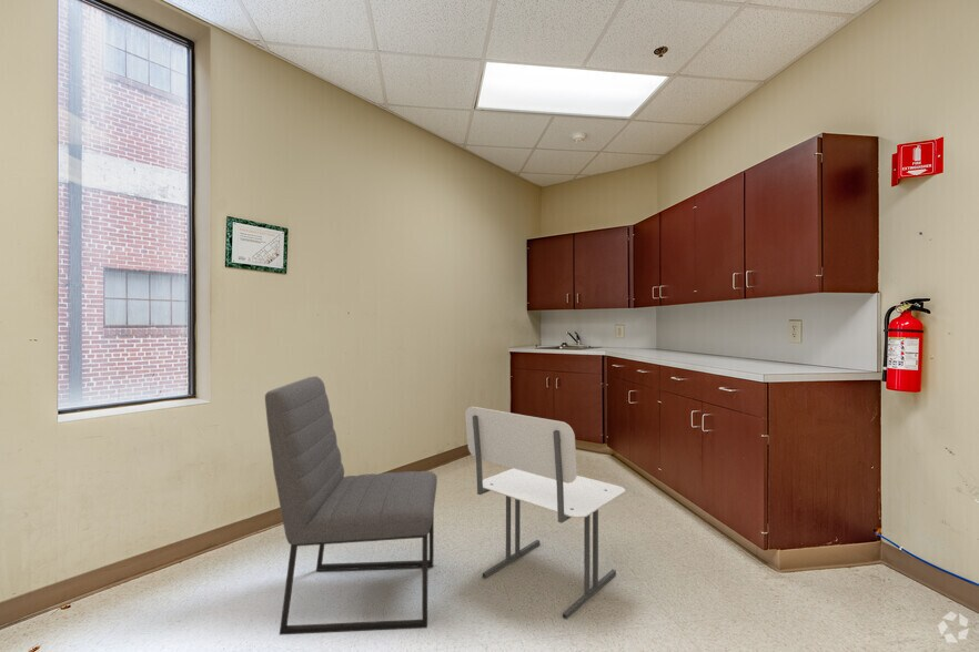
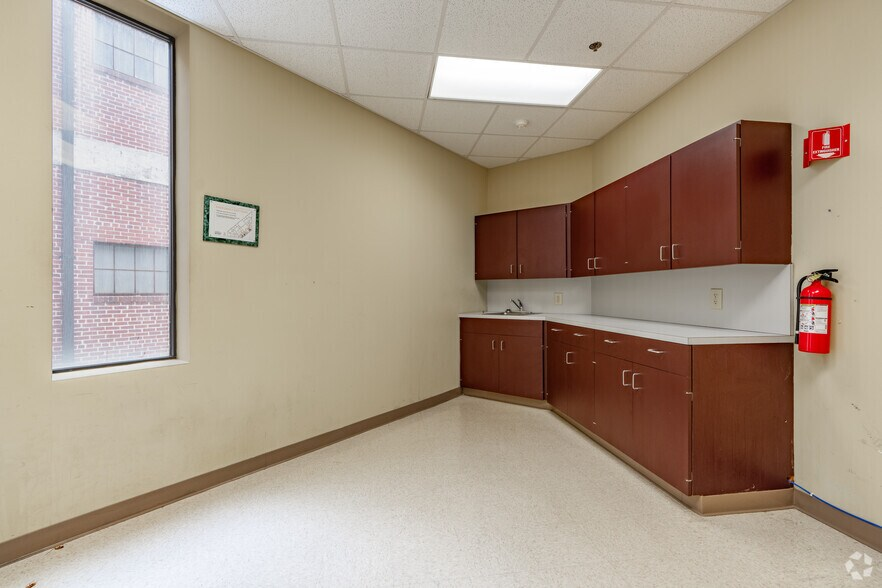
- chair [264,376,438,635]
- chair [464,406,626,621]
